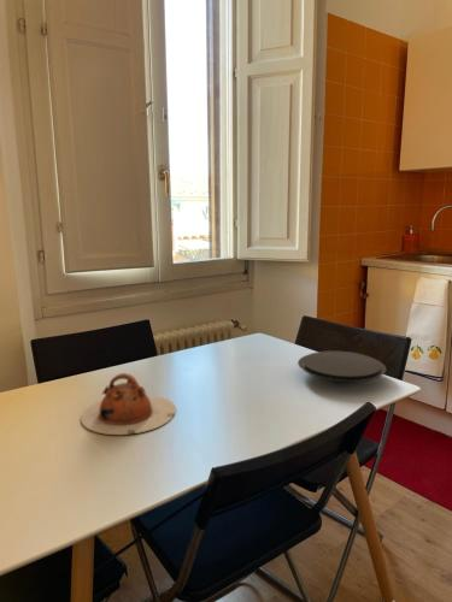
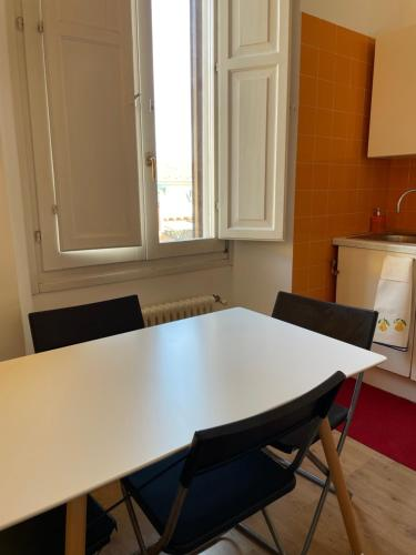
- teapot [80,372,177,436]
- plate [297,349,387,383]
